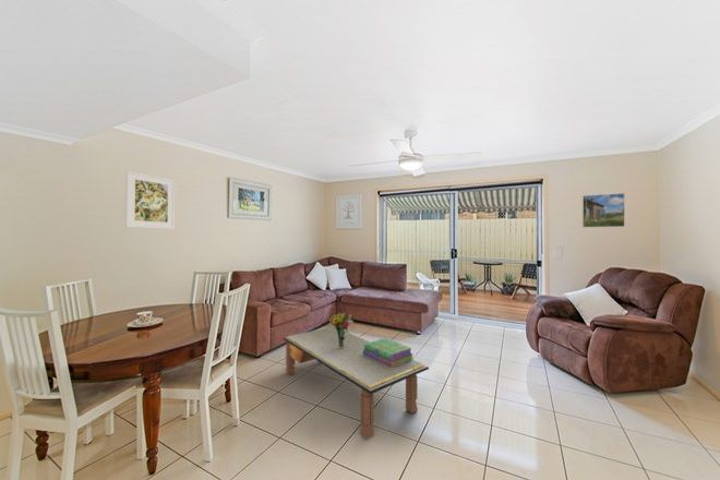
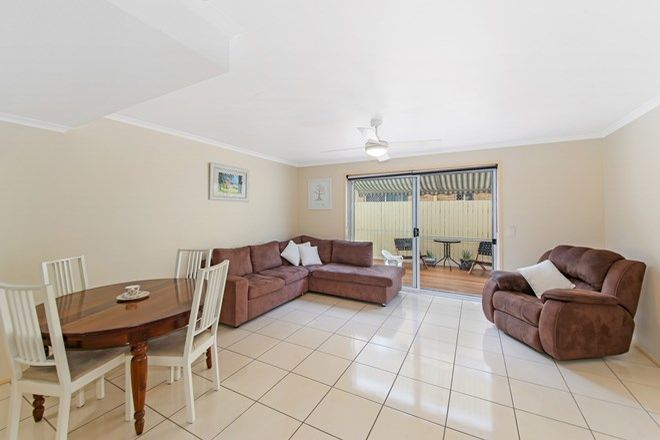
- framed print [124,170,177,230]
- stack of books [363,337,415,368]
- coffee table [281,326,430,440]
- bouquet [327,312,358,348]
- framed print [581,192,626,228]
